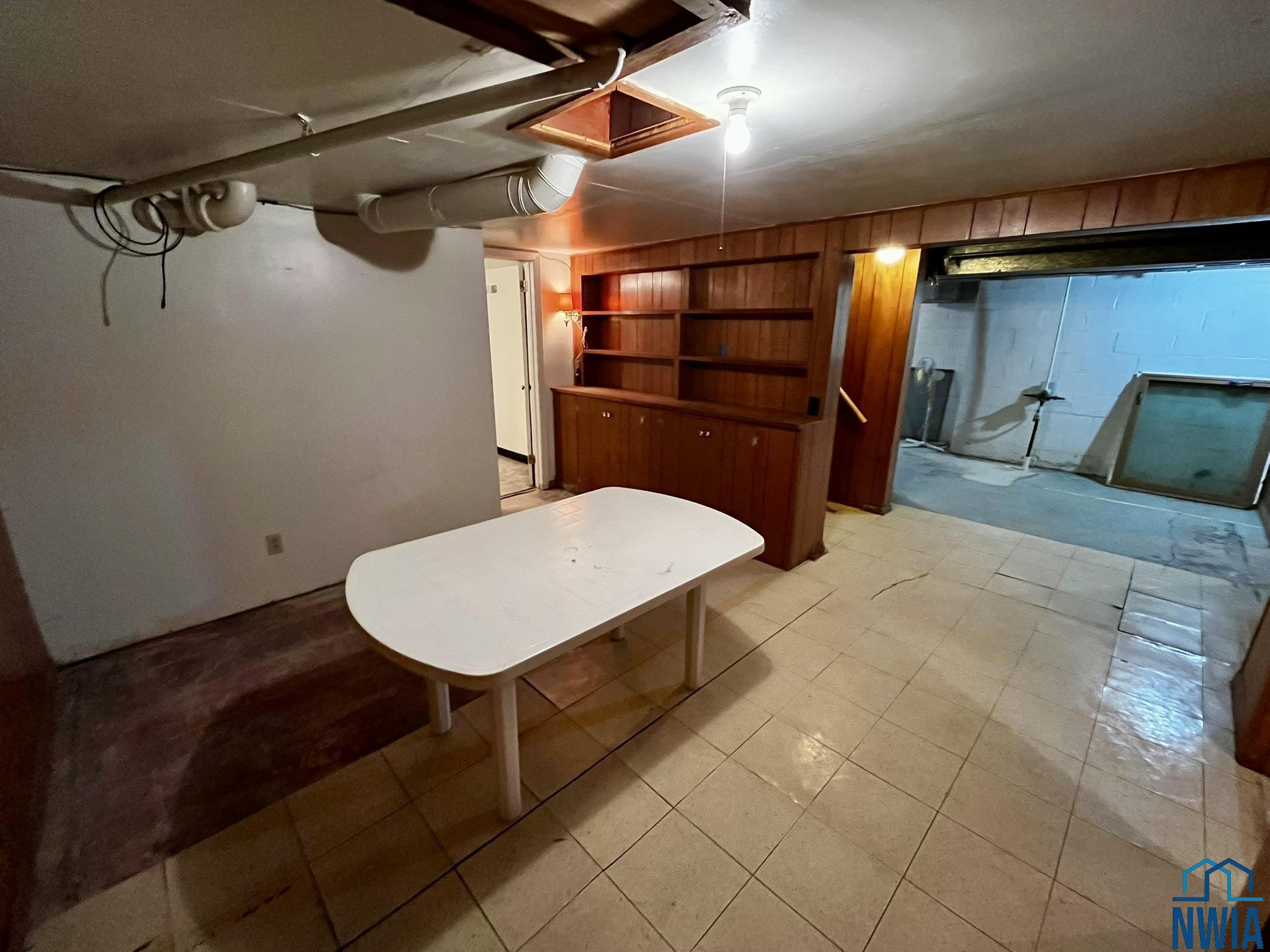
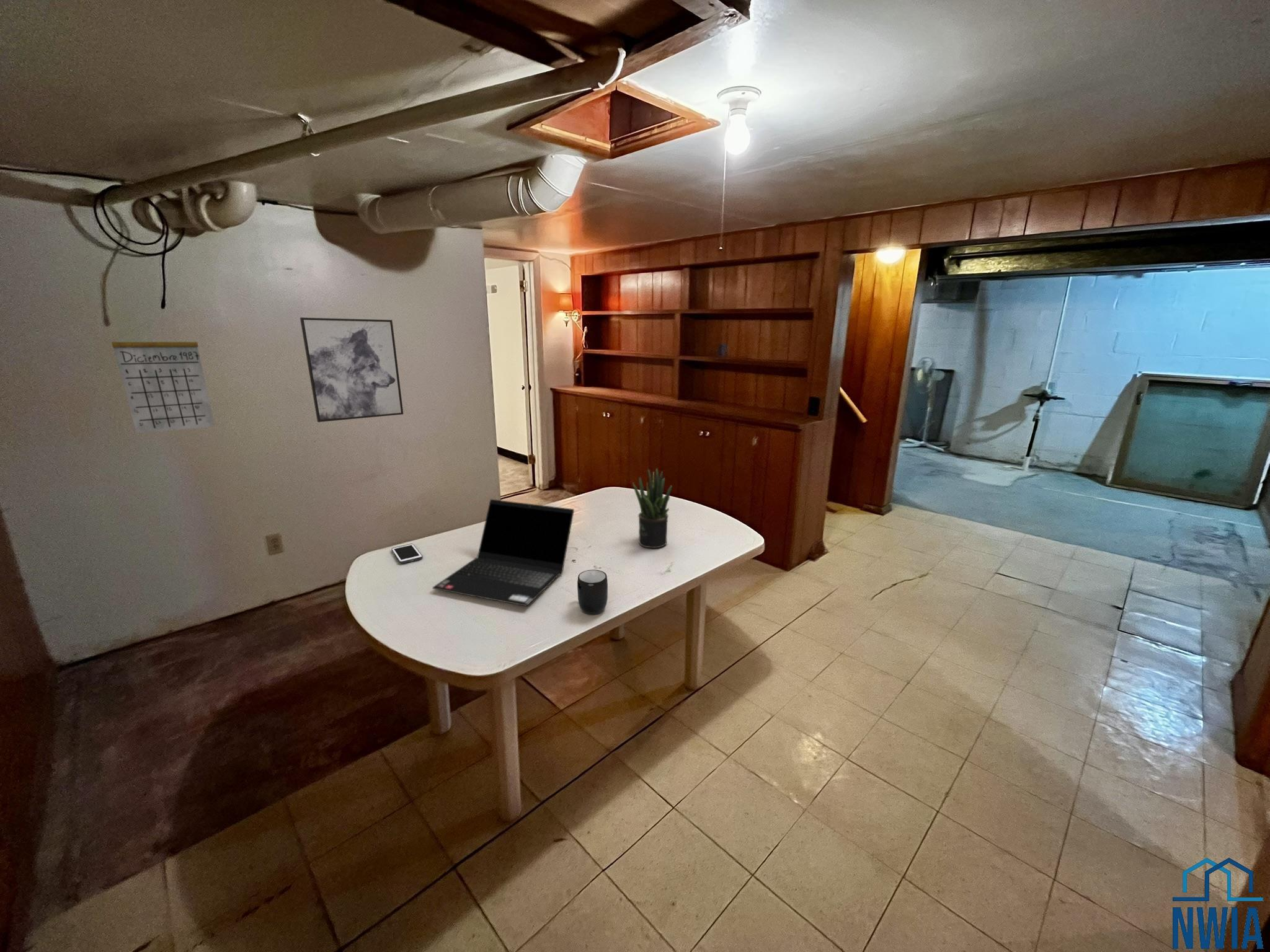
+ wall art [300,317,404,423]
+ calendar [111,319,216,434]
+ mug [577,569,608,615]
+ cell phone [391,543,424,564]
+ laptop computer [432,499,575,607]
+ potted plant [632,469,672,549]
